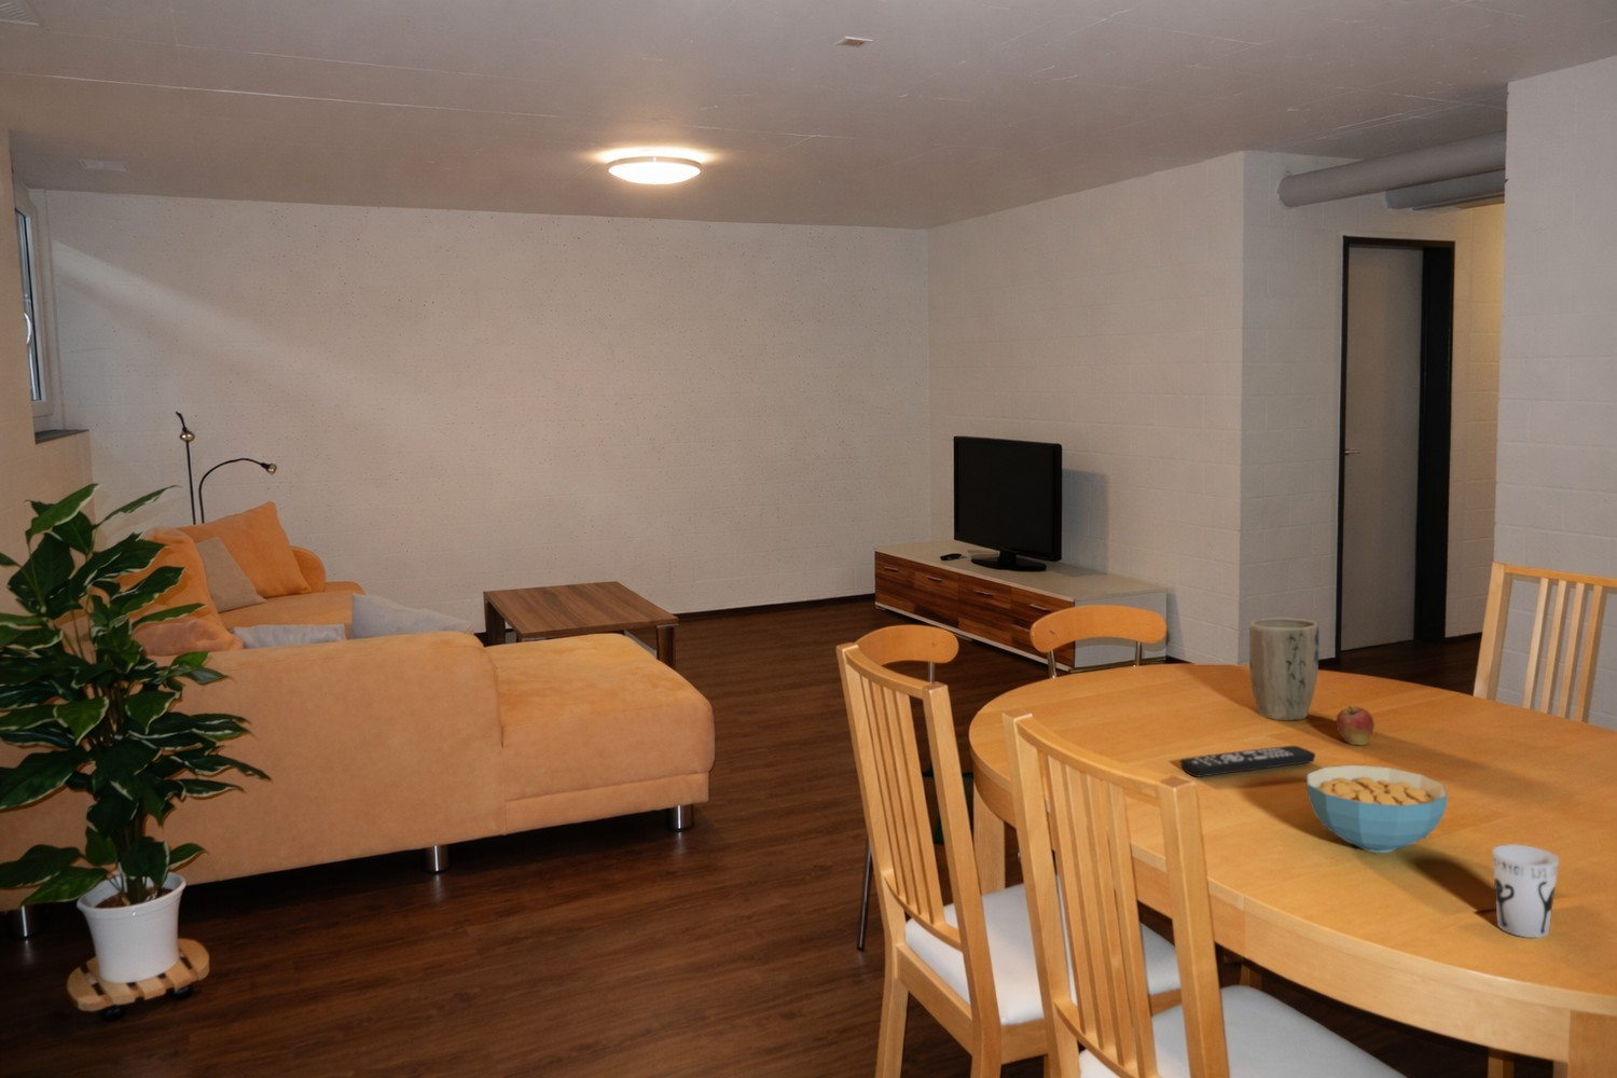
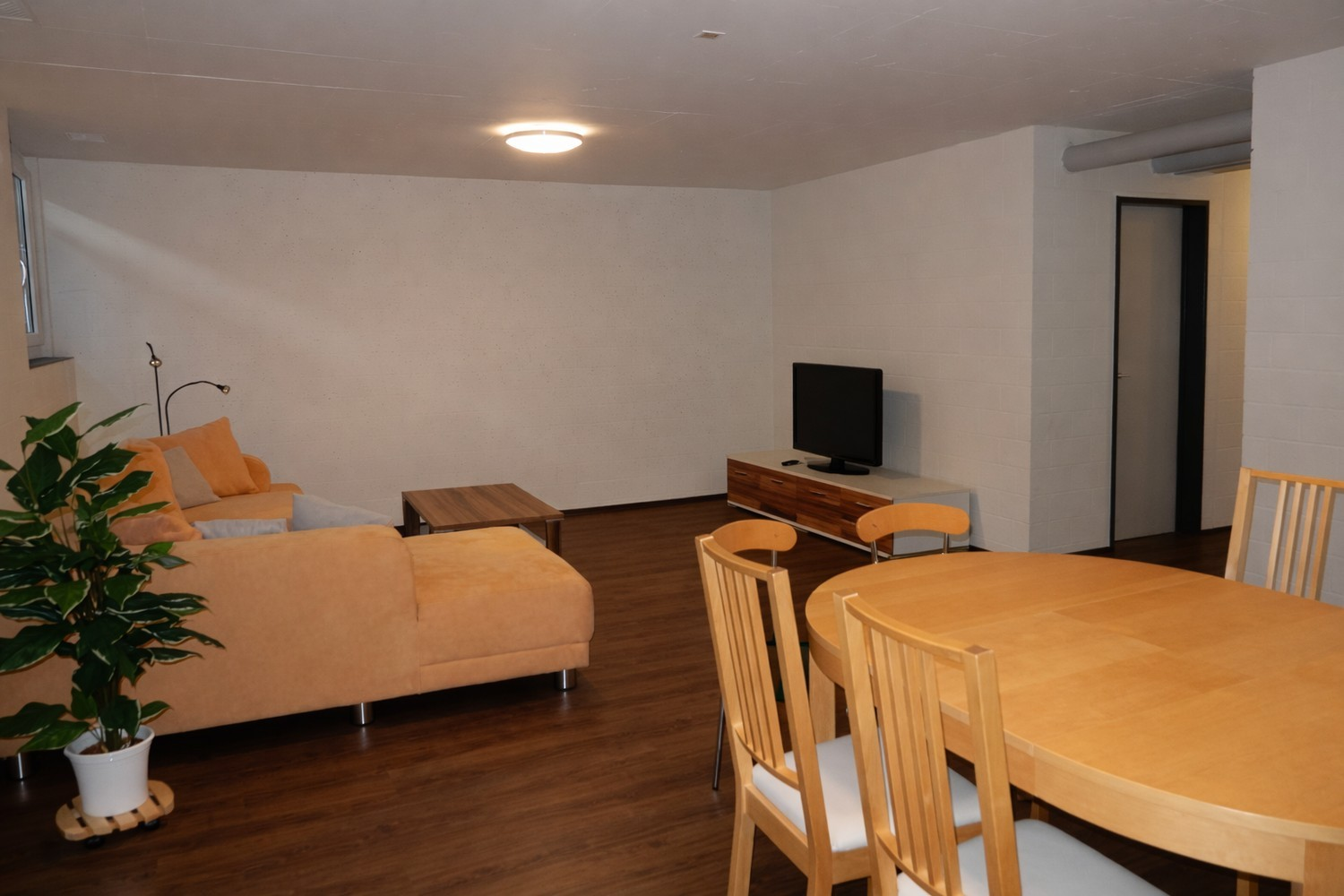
- fruit [1334,704,1375,746]
- cup [1491,843,1560,938]
- cereal bowl [1305,764,1449,854]
- plant pot [1249,617,1321,722]
- remote control [1179,745,1316,778]
